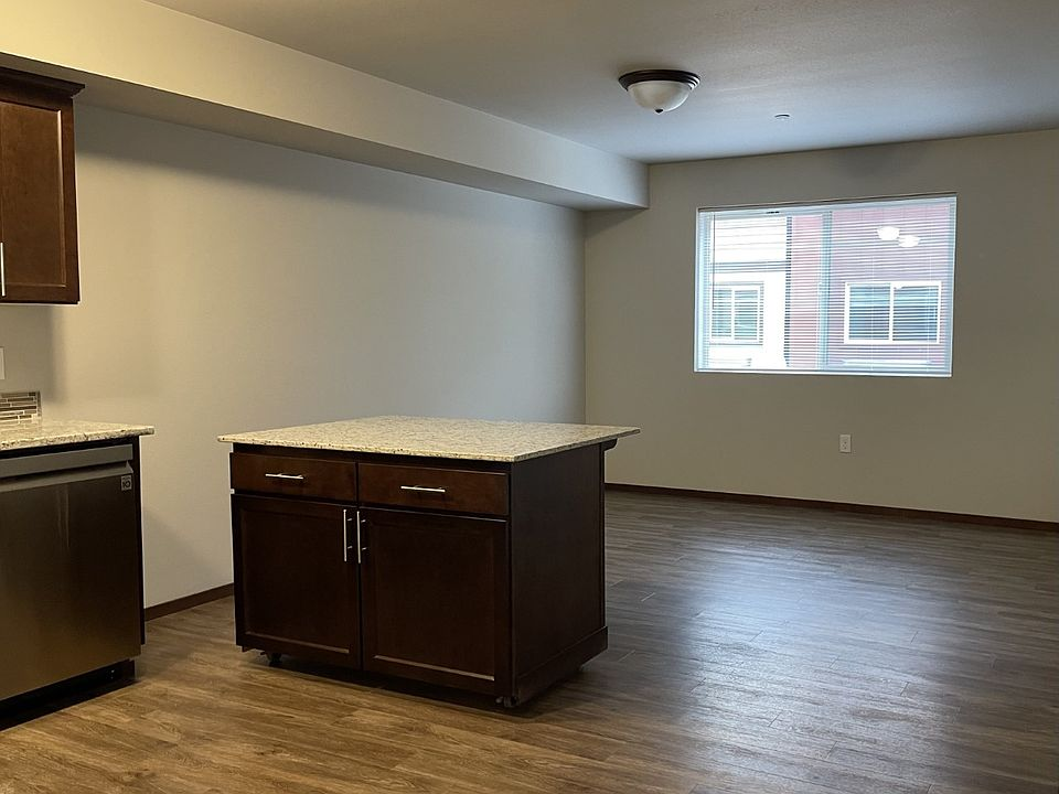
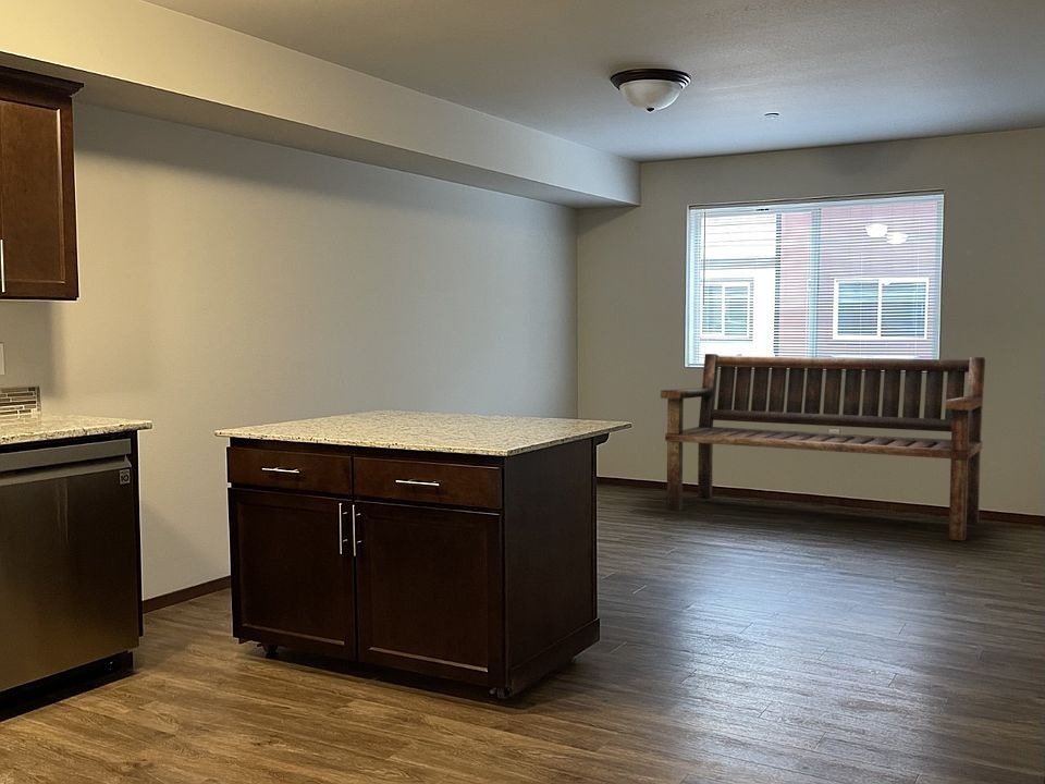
+ bench [660,353,986,541]
